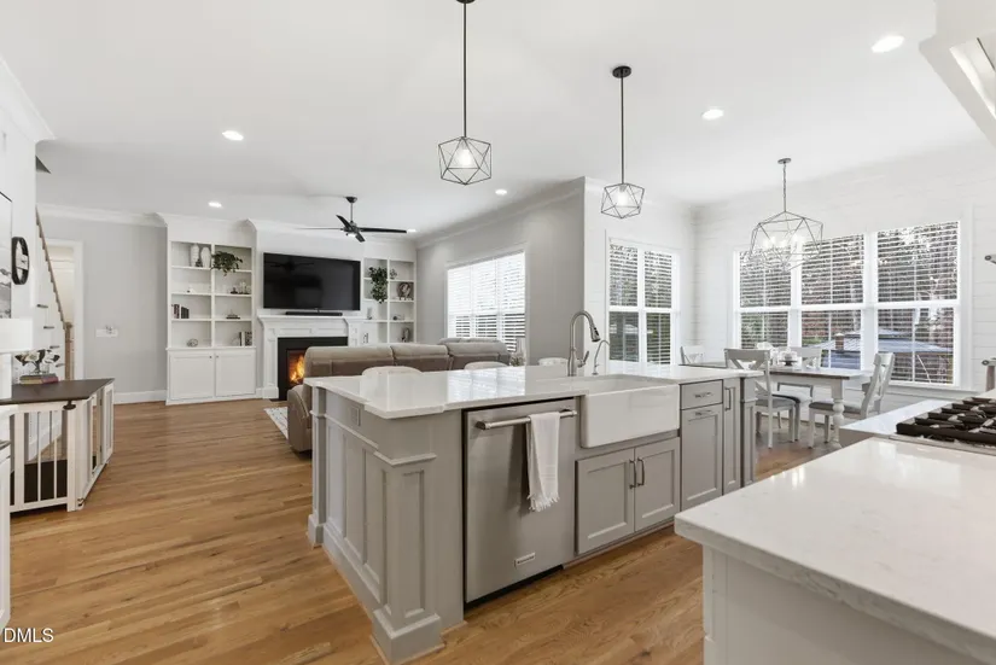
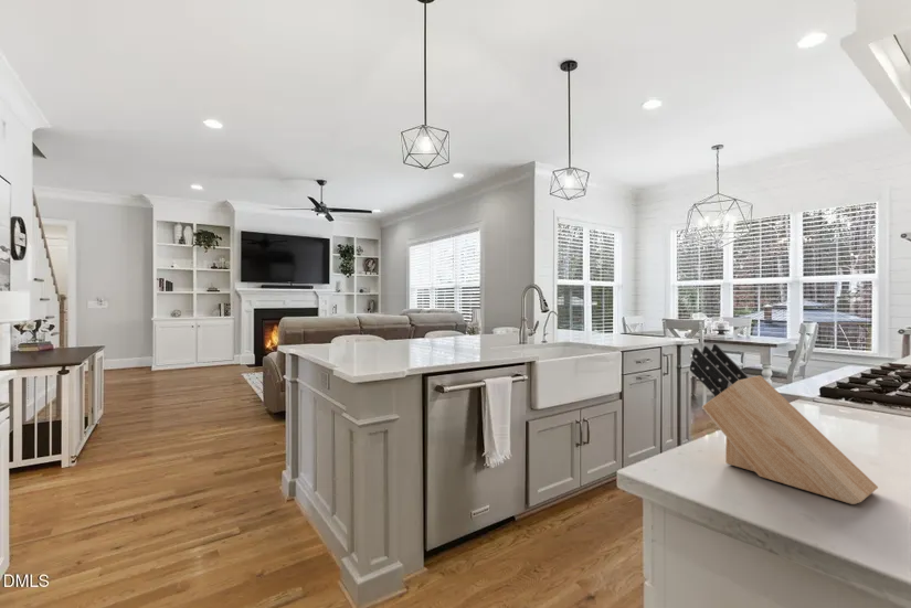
+ knife block [689,343,879,505]
